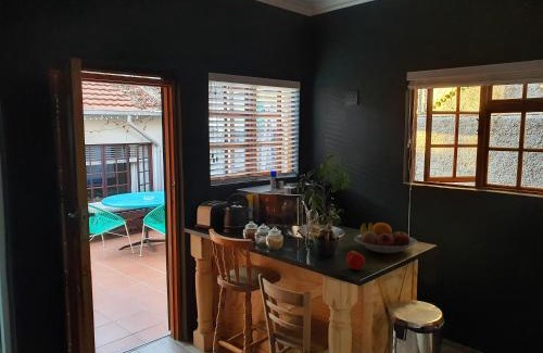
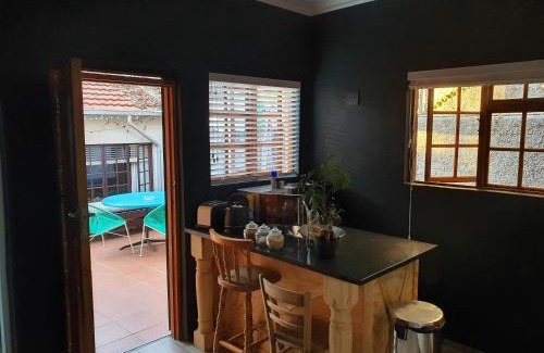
- fruit [345,250,366,270]
- fruit bowl [353,222,418,254]
